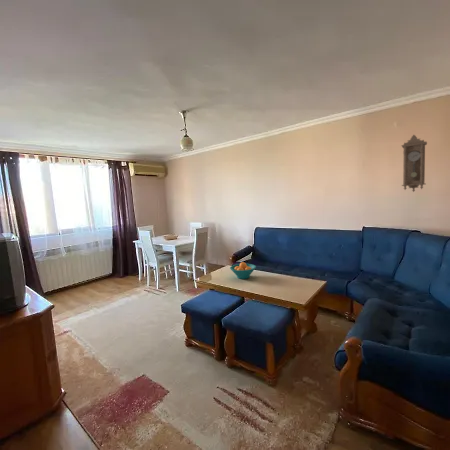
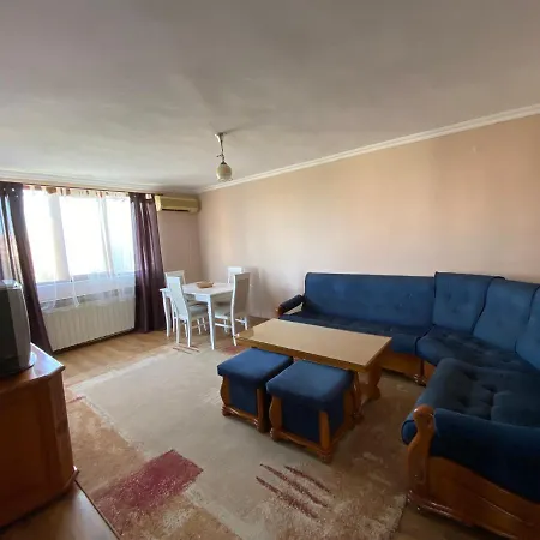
- fruit bowl [229,261,257,280]
- pendulum clock [400,134,428,193]
